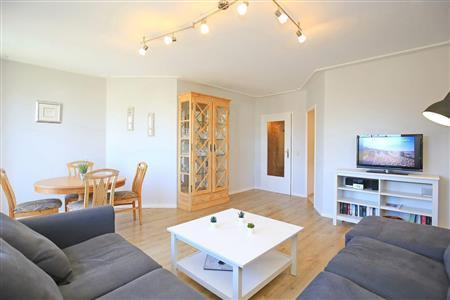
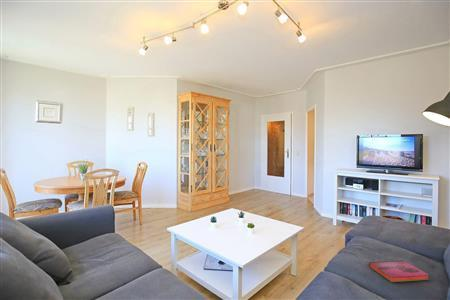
+ hardback book [368,259,430,283]
